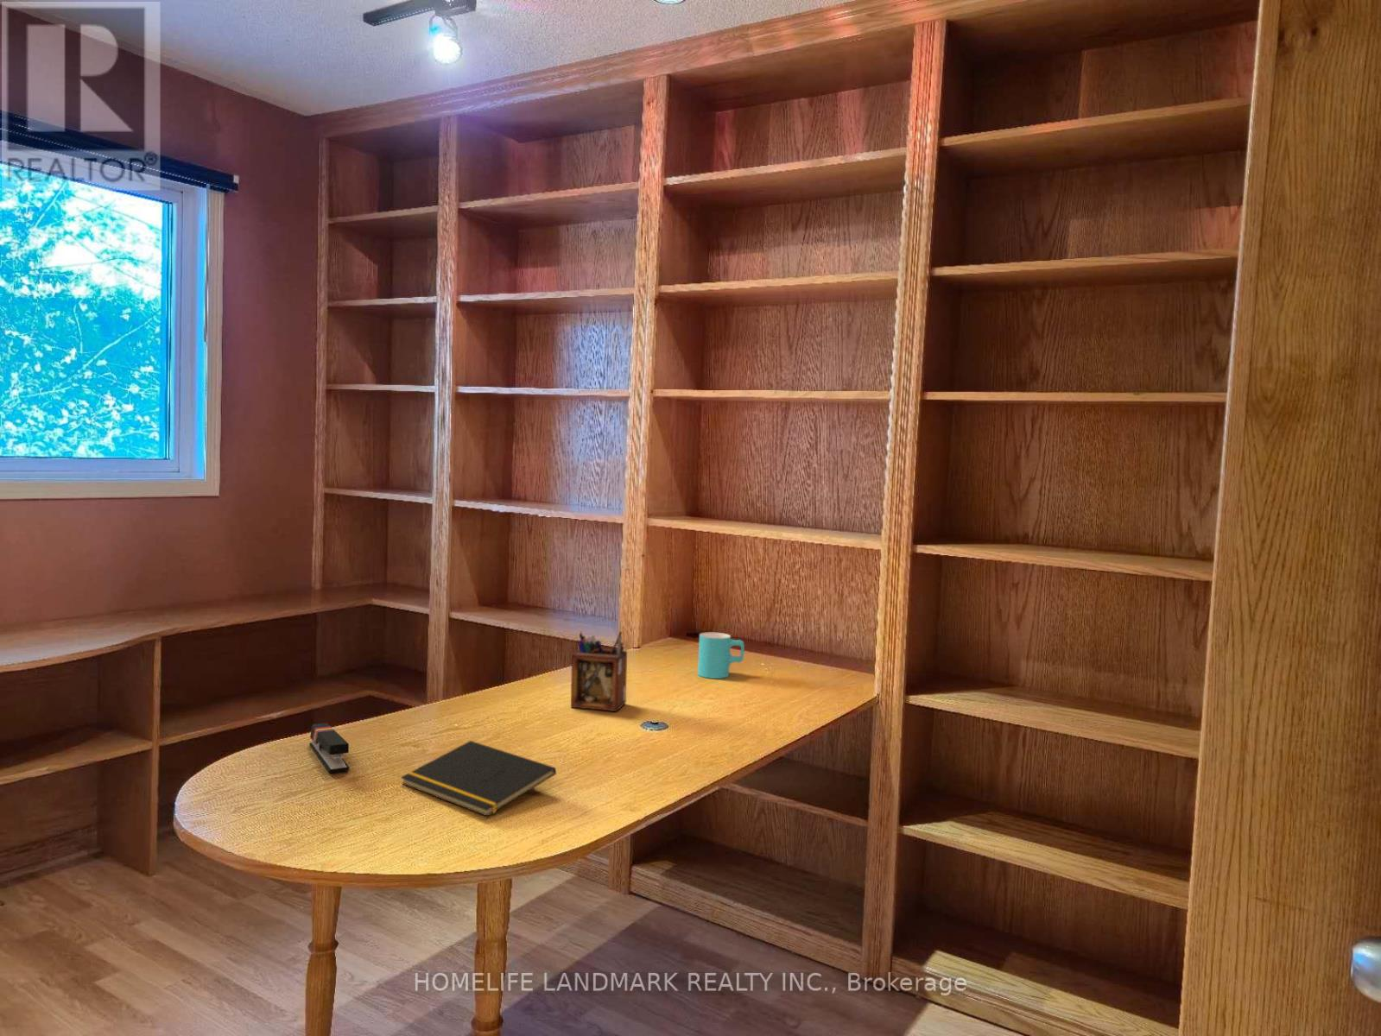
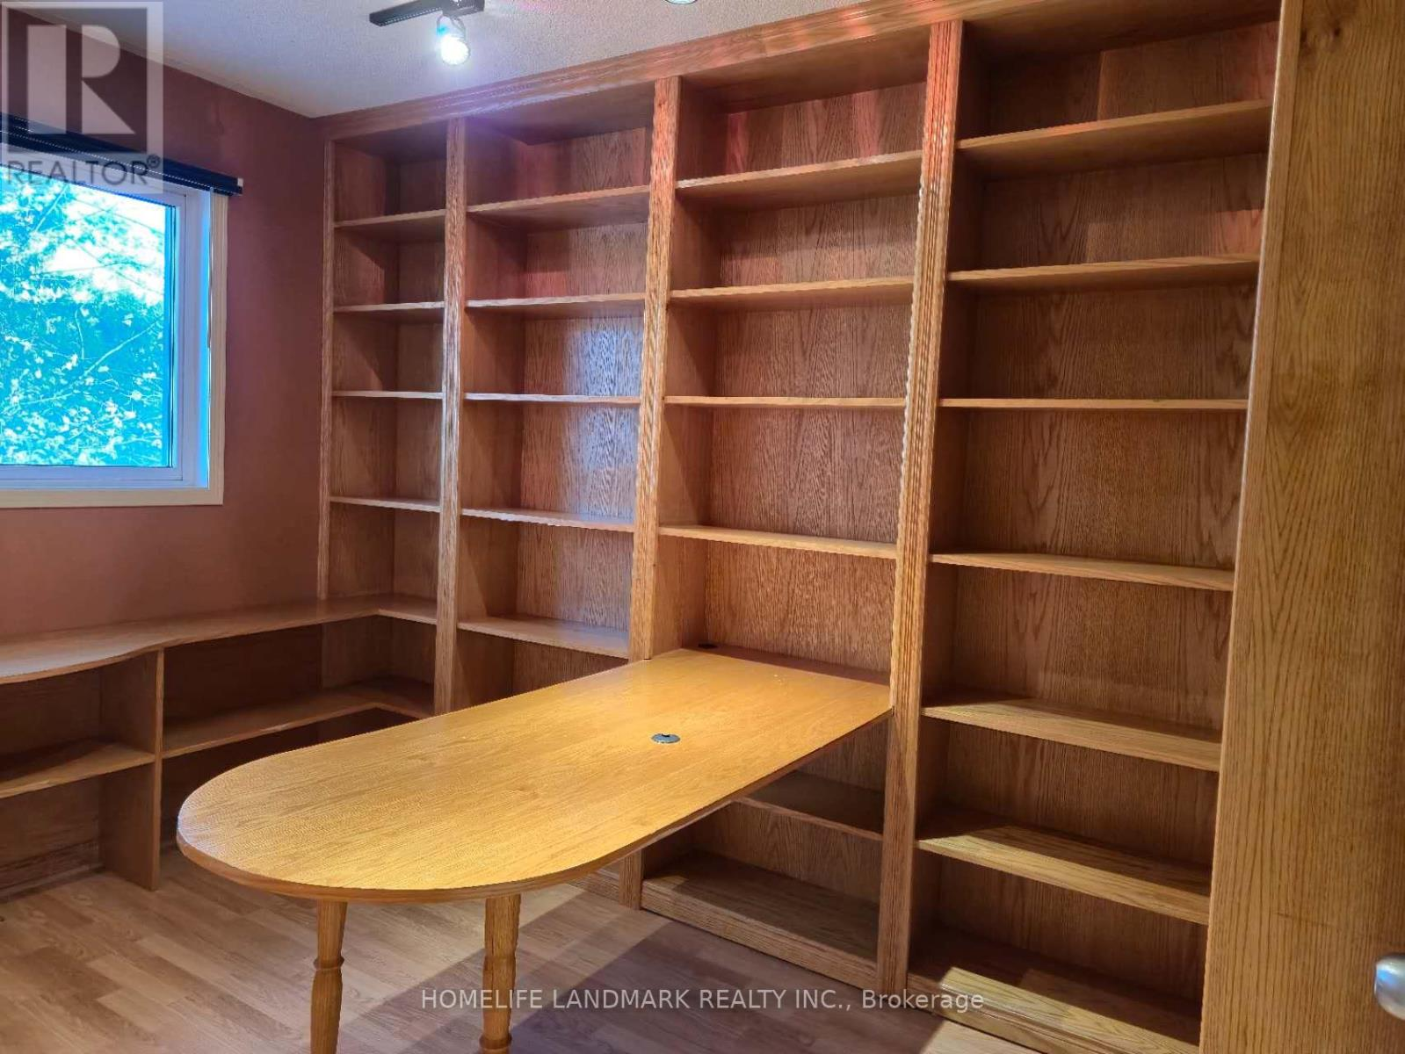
- desk organizer [570,630,628,713]
- cup [696,632,745,679]
- stapler [308,723,349,774]
- notepad [399,740,557,817]
